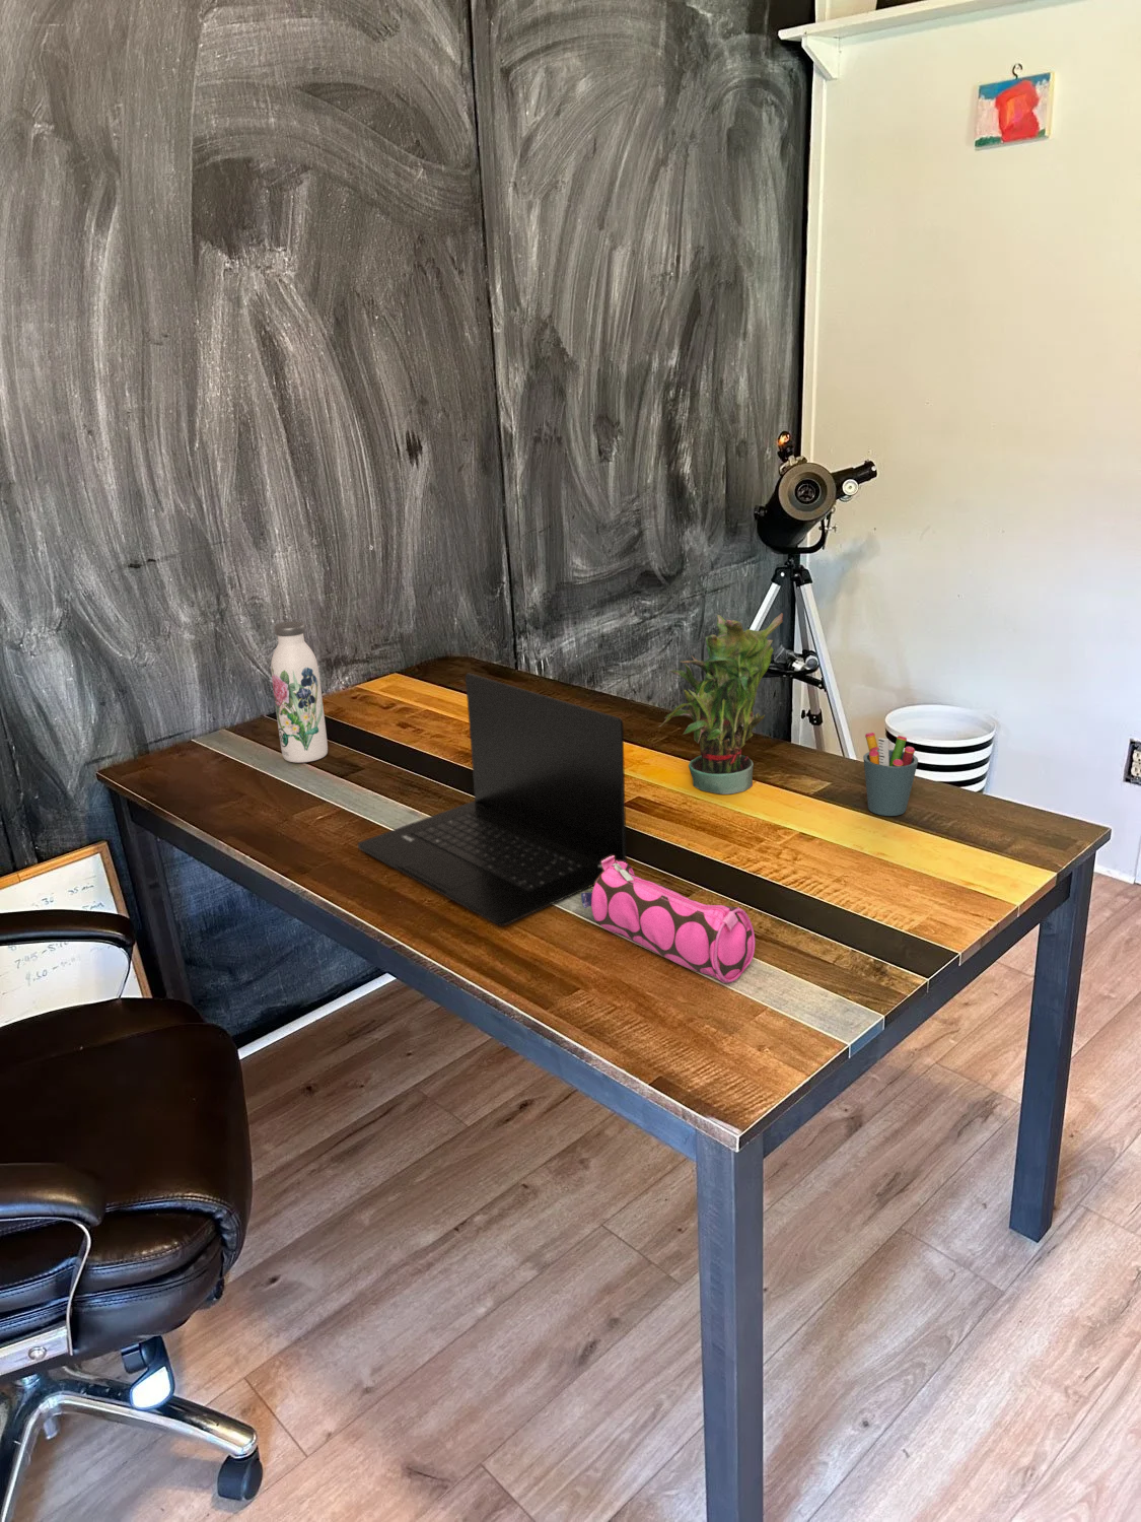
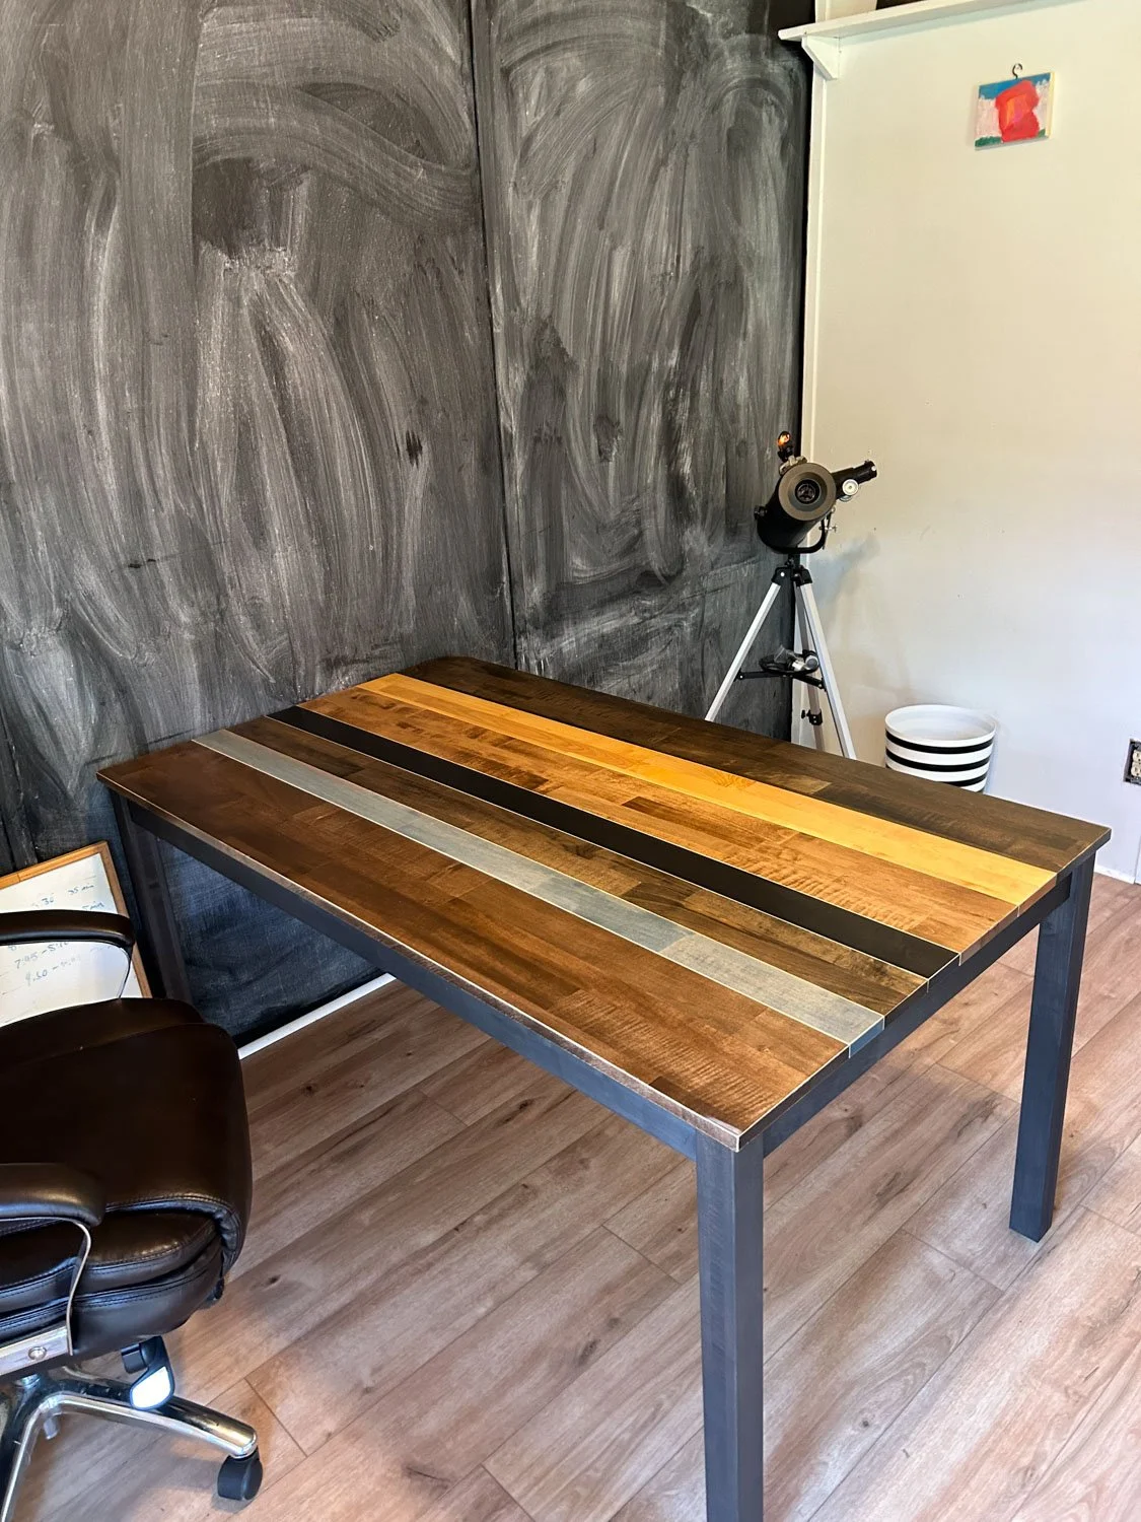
- pencil case [580,856,755,984]
- water bottle [270,620,328,765]
- pen holder [862,731,919,817]
- potted plant [658,612,784,796]
- laptop [357,672,628,926]
